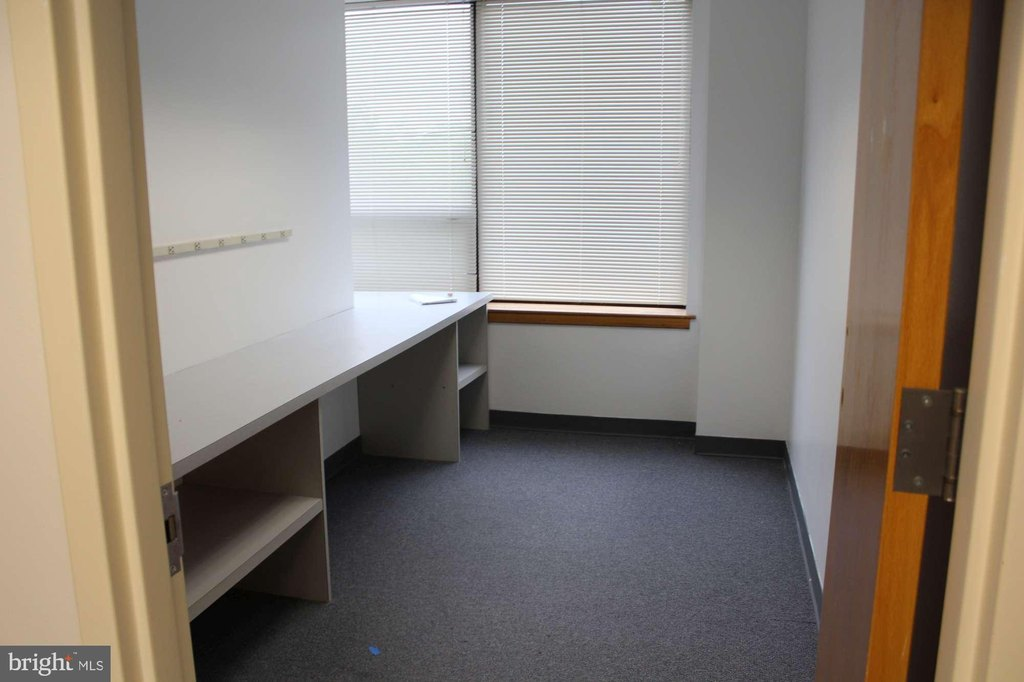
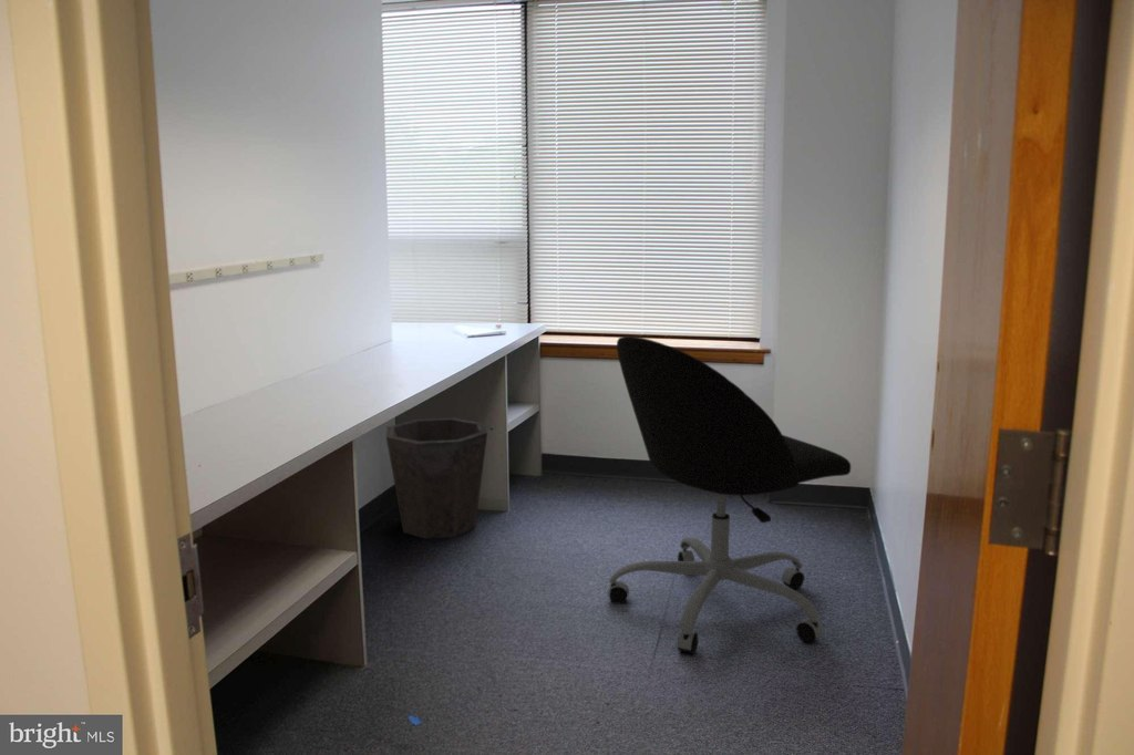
+ waste bin [385,416,488,540]
+ office chair [607,334,852,655]
